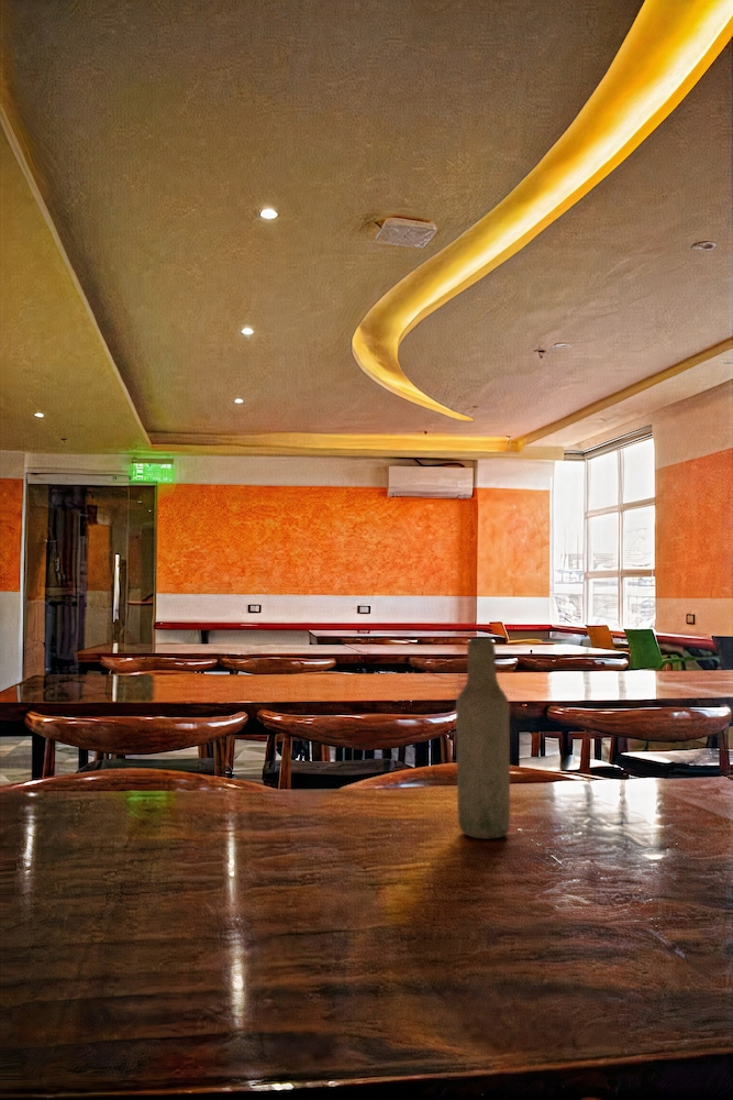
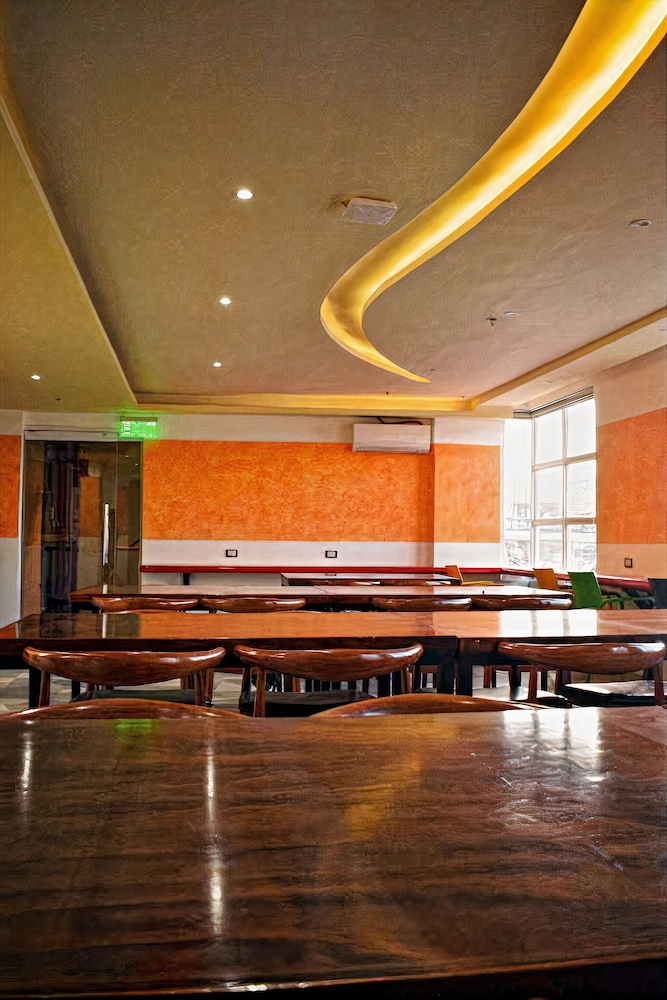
- bottle [455,636,511,840]
